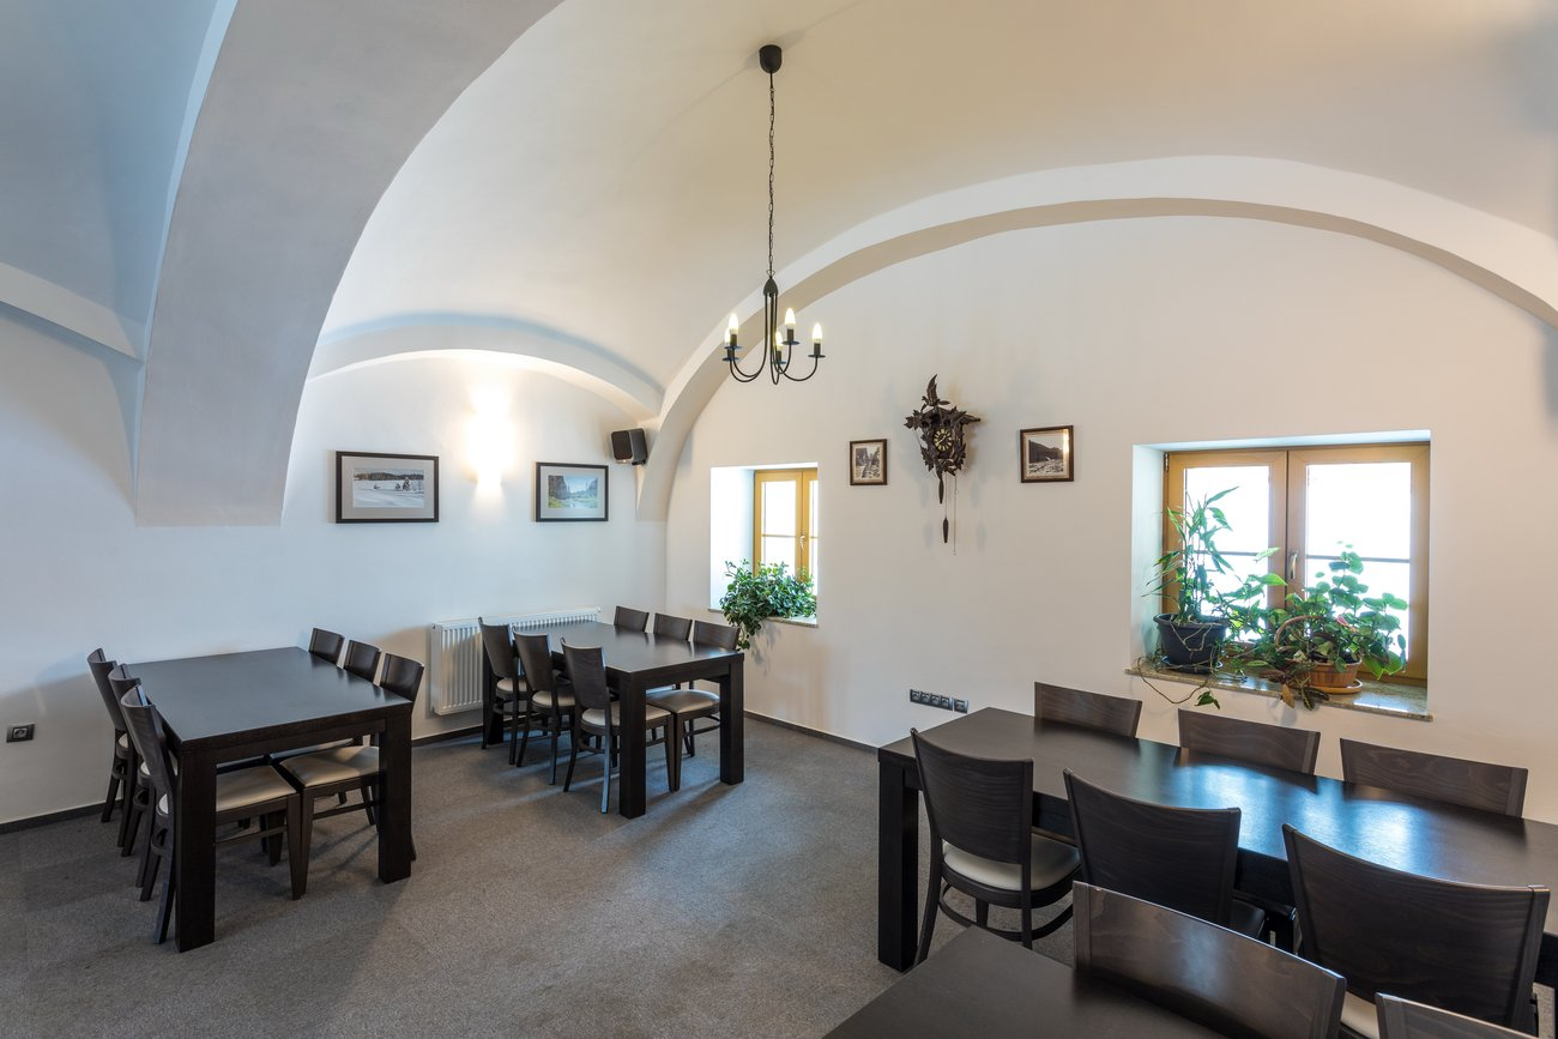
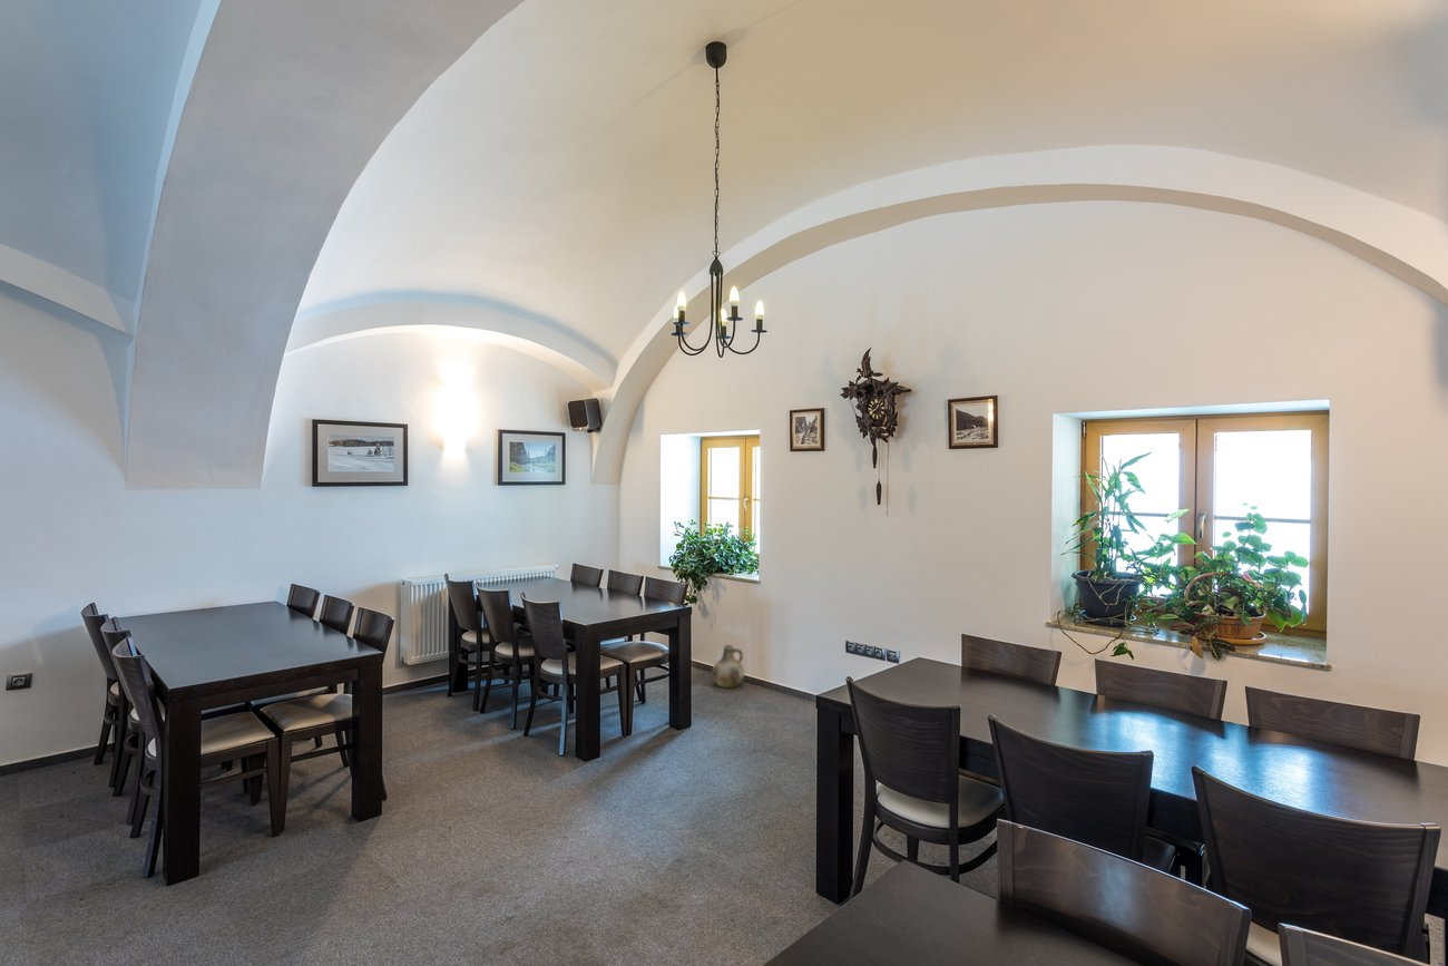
+ ceramic jug [712,644,745,689]
